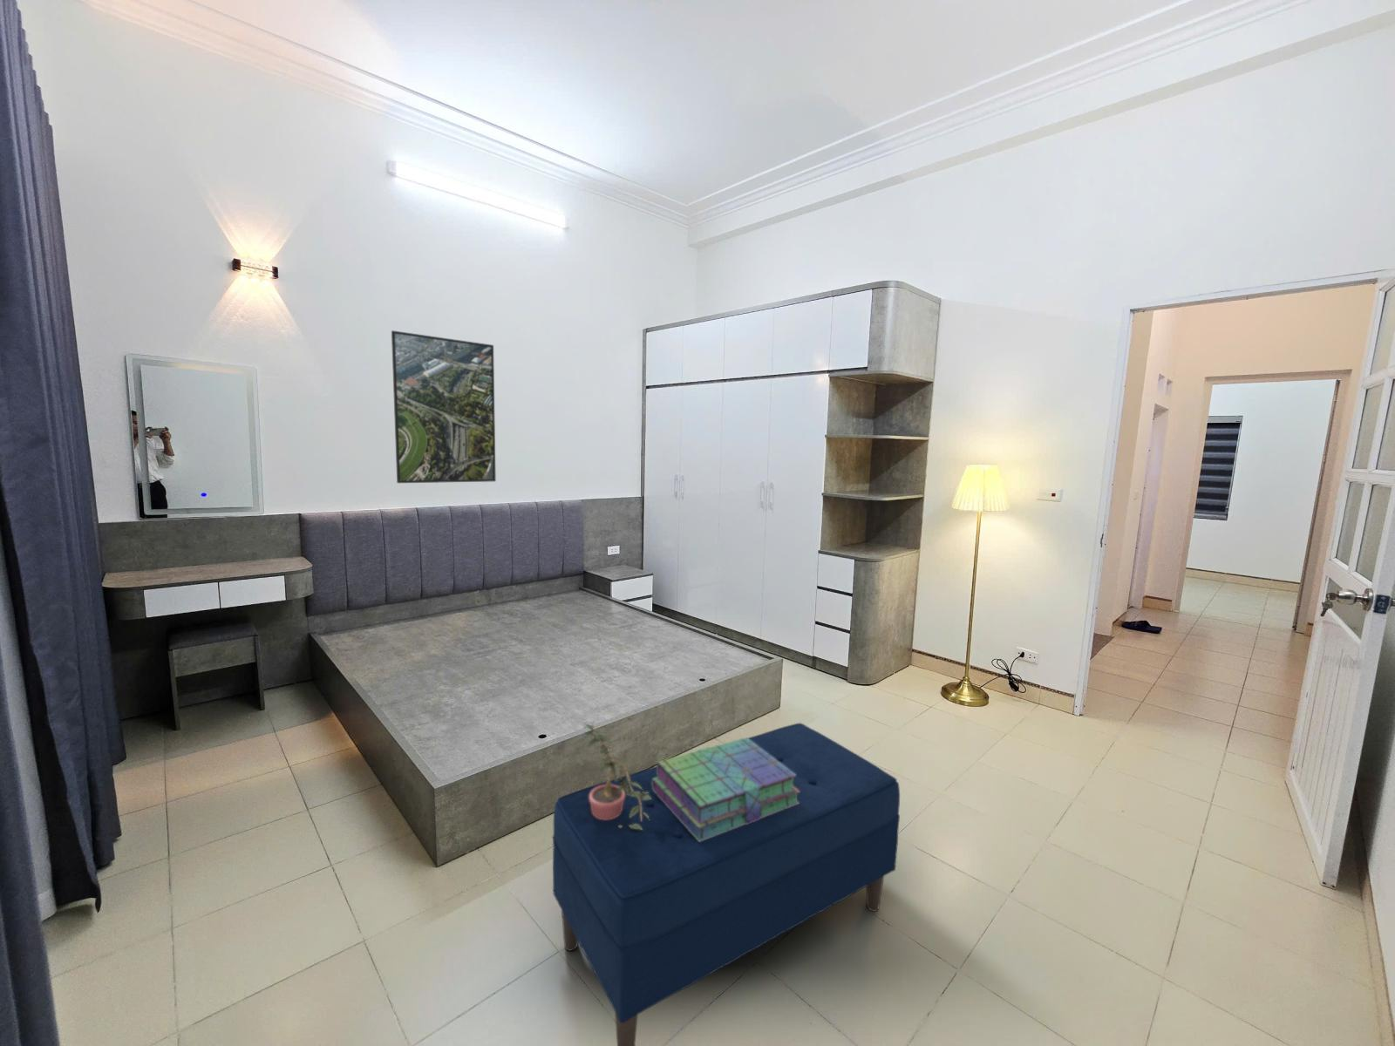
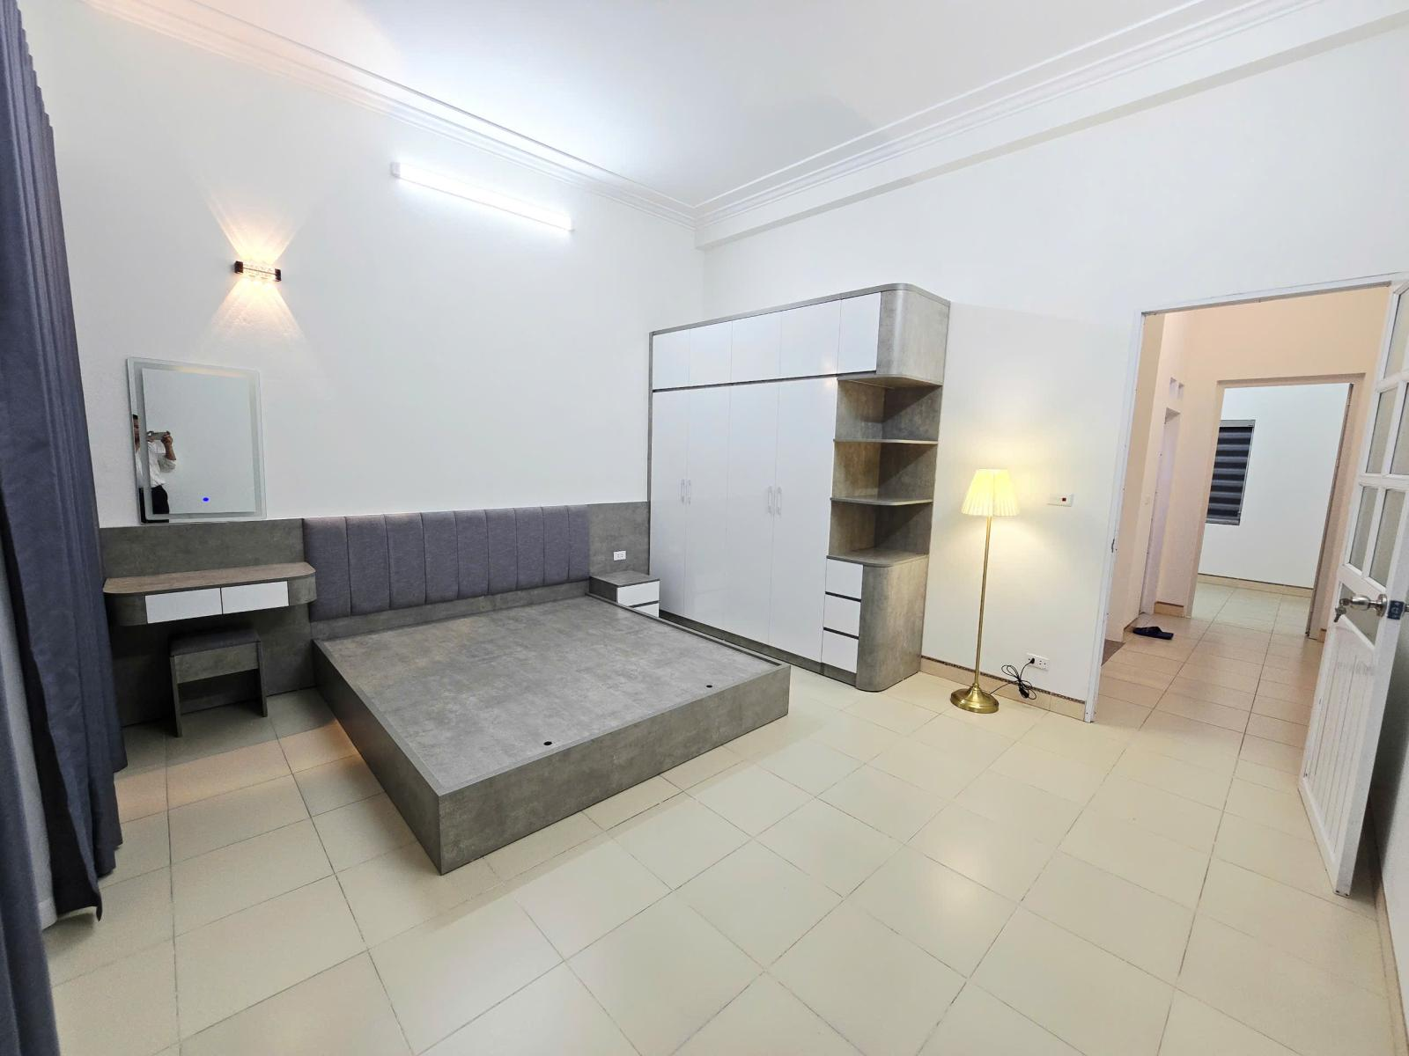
- bench [551,722,901,1046]
- stack of books [651,736,801,842]
- potted plant [581,722,651,830]
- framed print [391,330,496,483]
